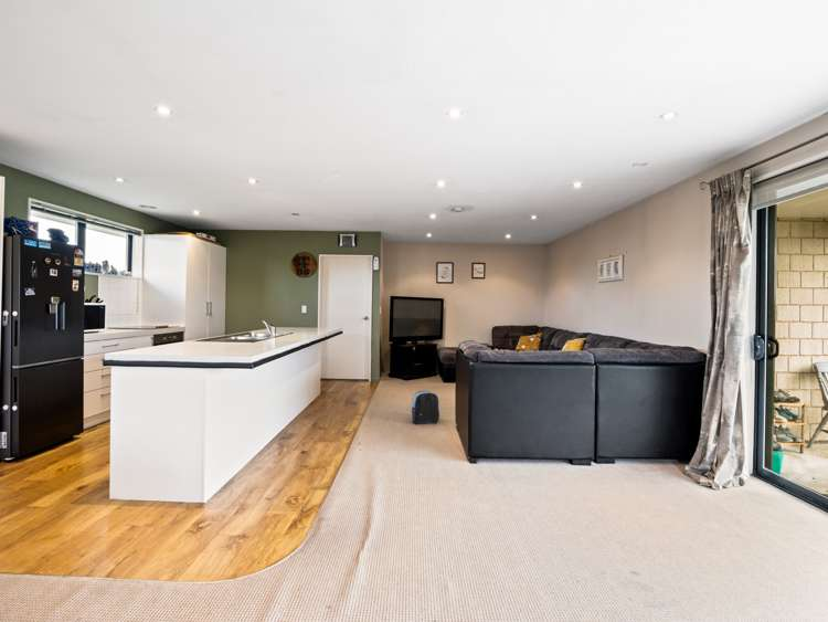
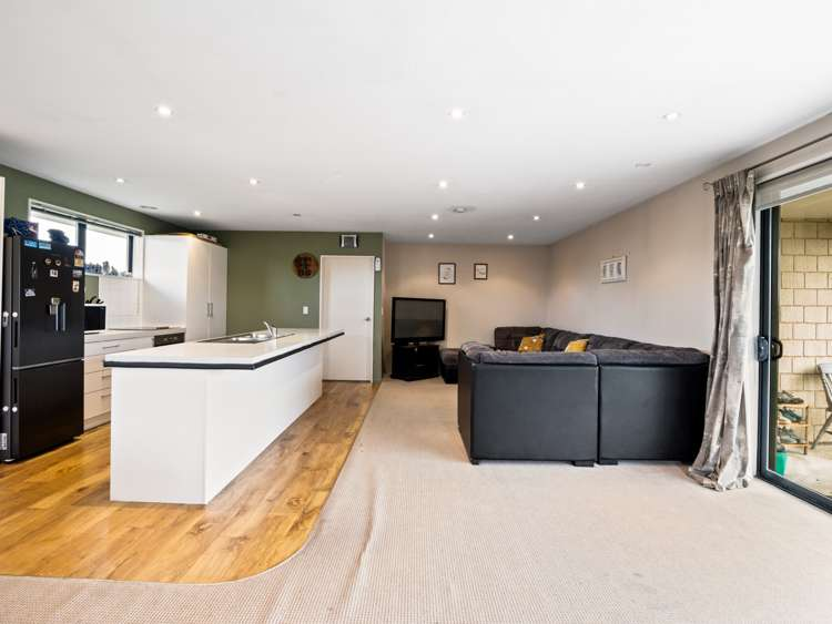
- backpack [411,390,440,425]
